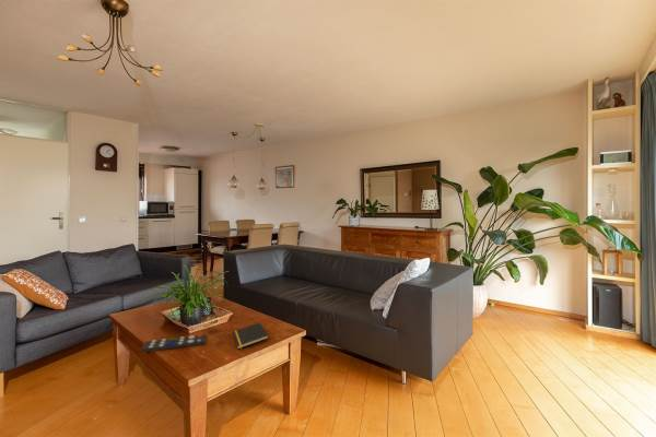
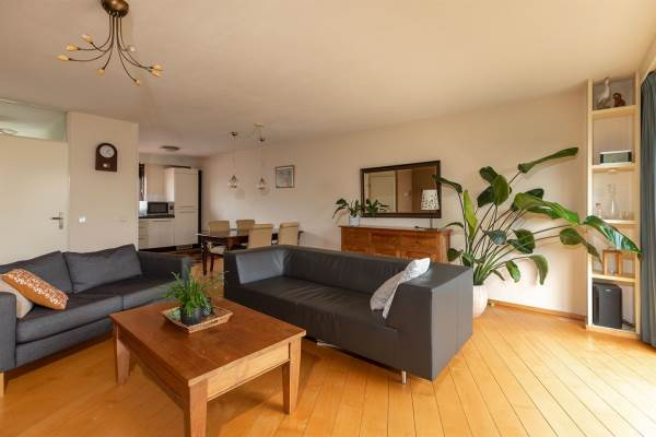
- notepad [232,321,270,350]
- remote control [140,333,207,353]
